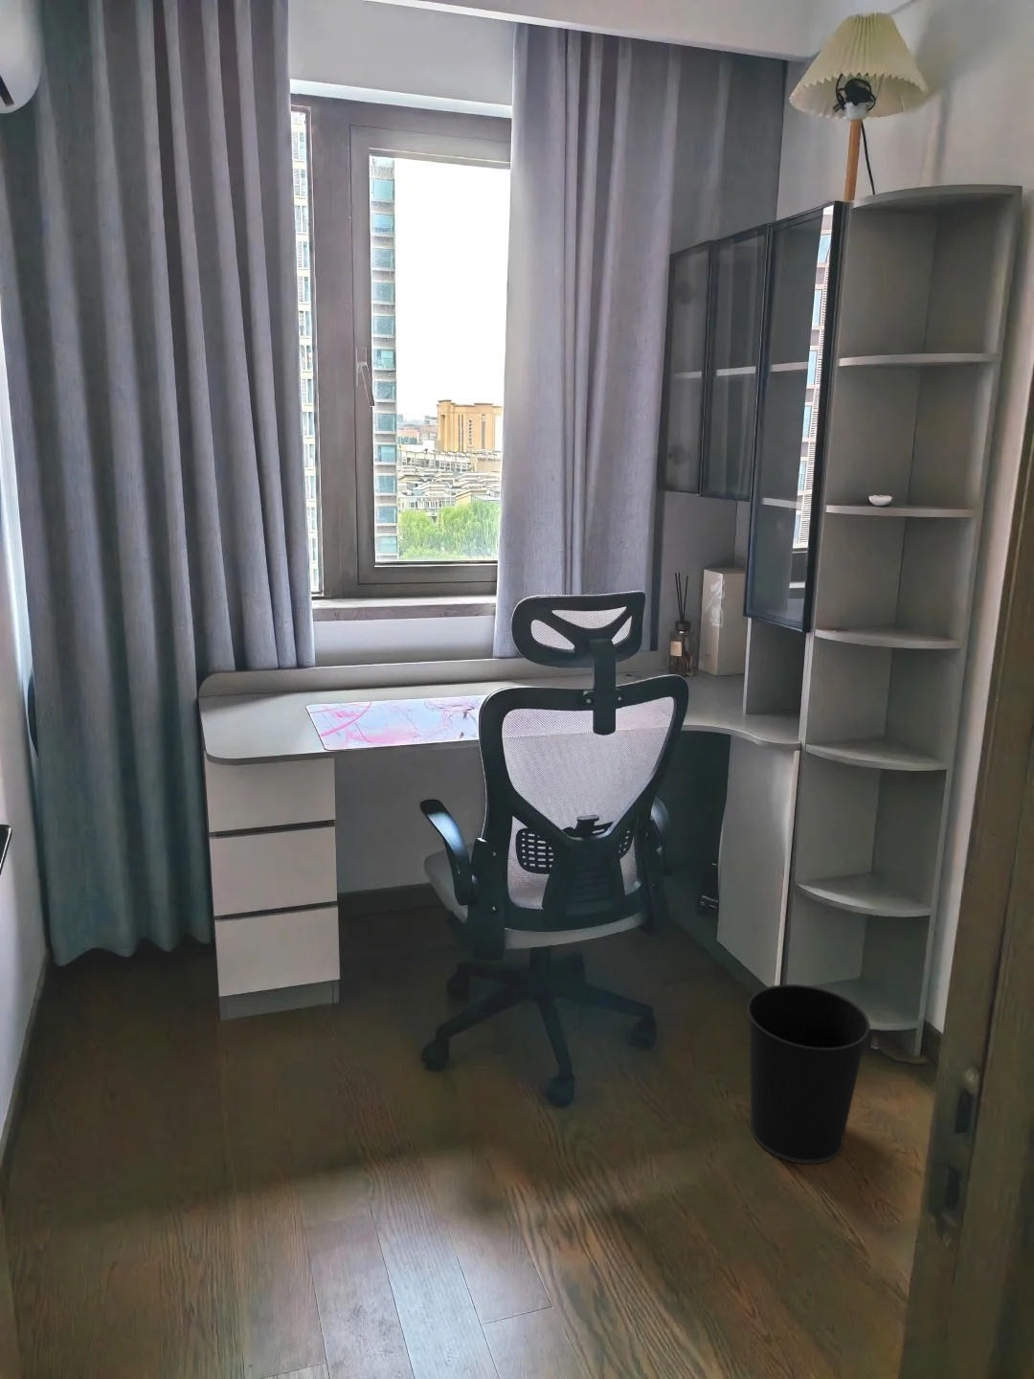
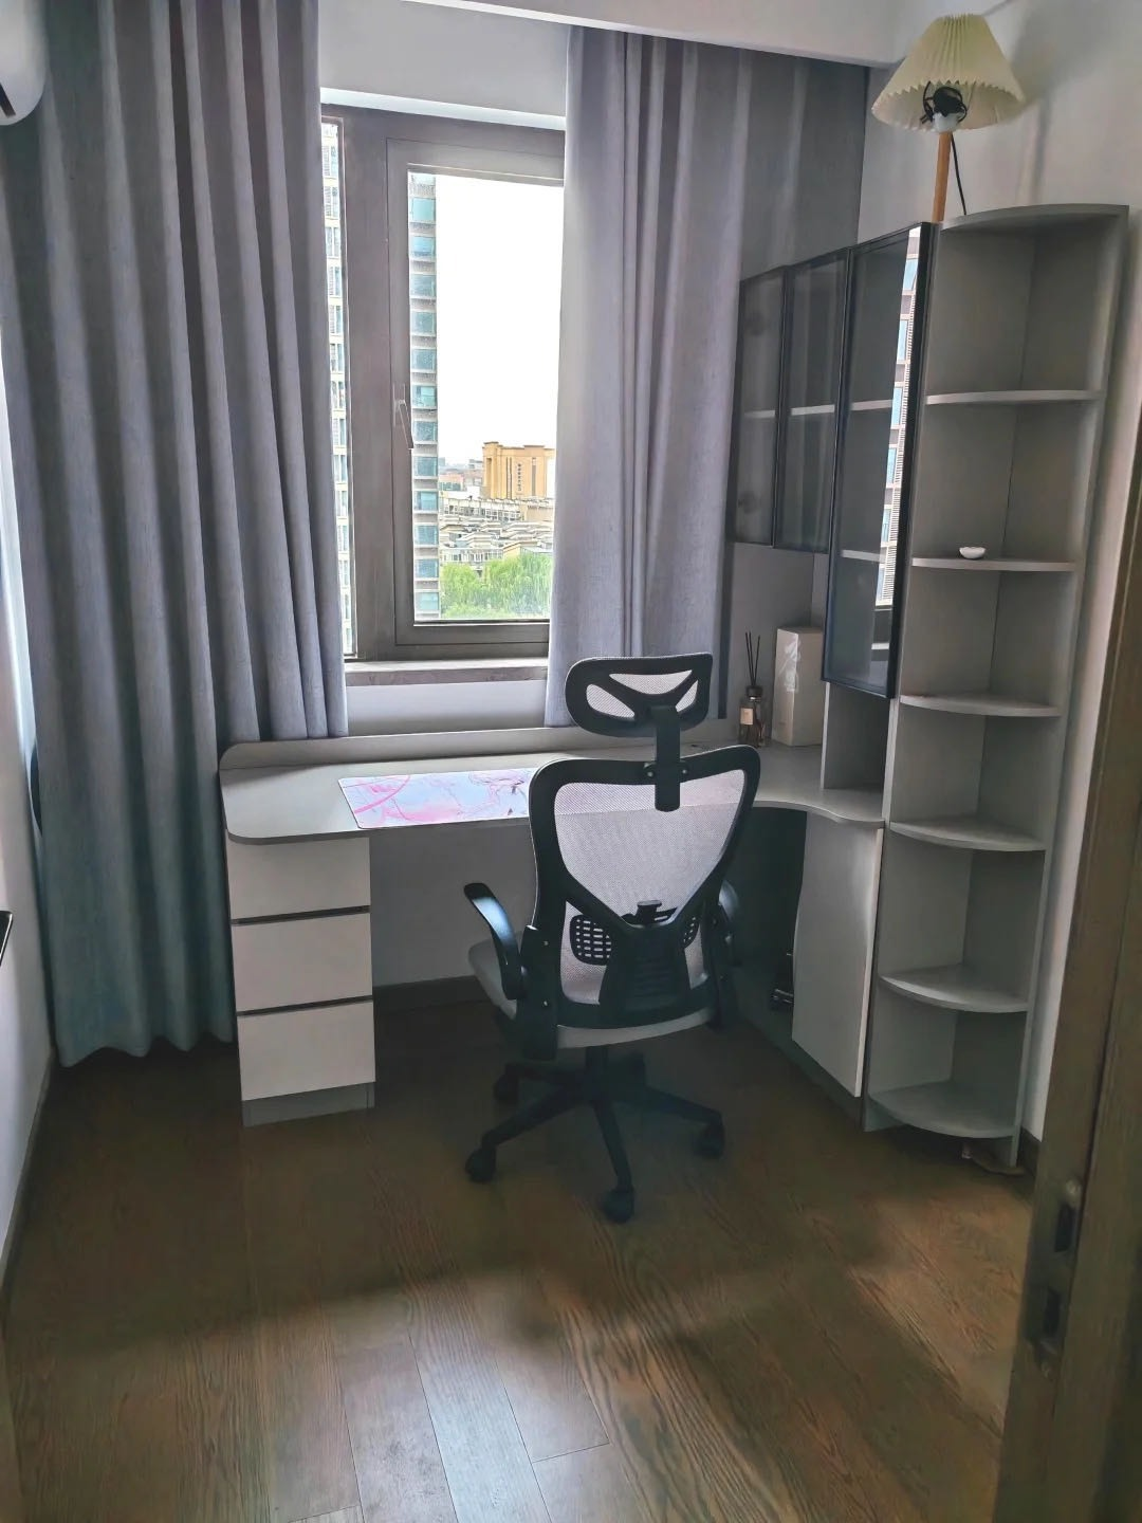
- wastebasket [746,984,871,1165]
